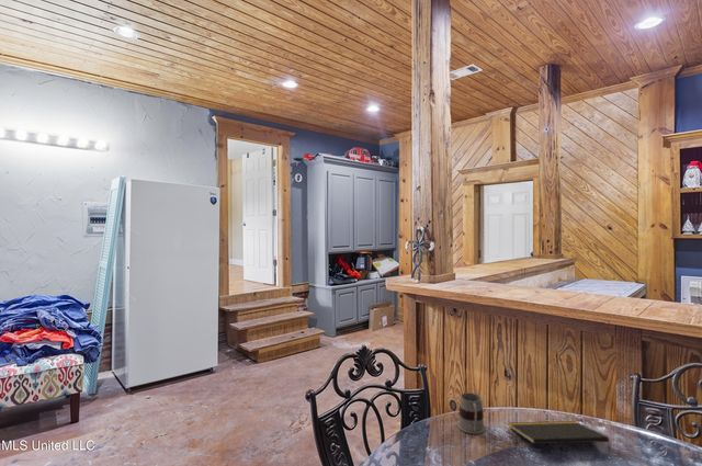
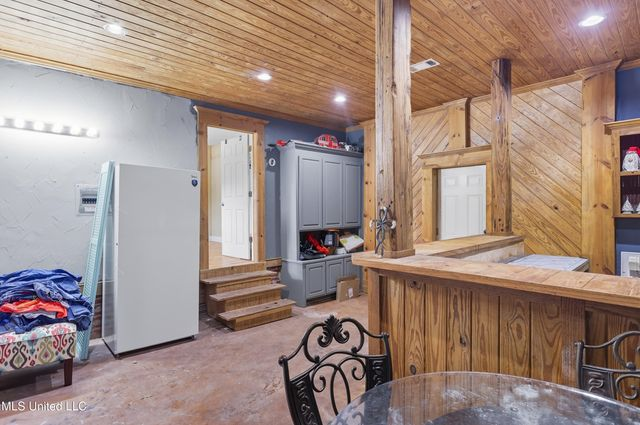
- notepad [508,420,611,452]
- mug [456,391,486,435]
